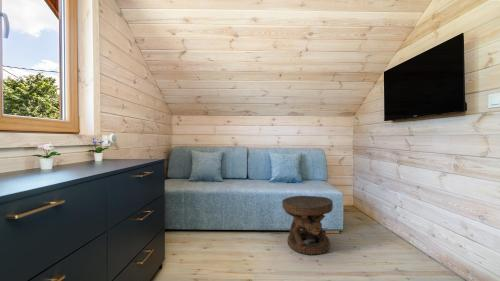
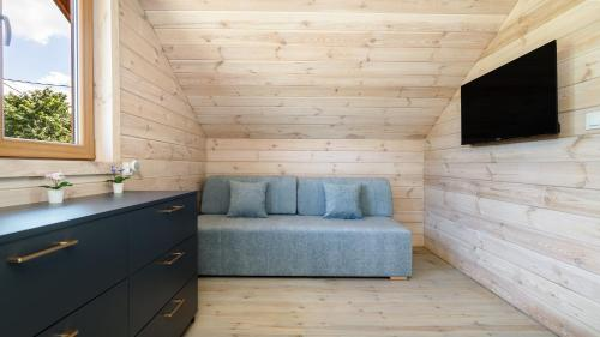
- side table [281,195,334,256]
